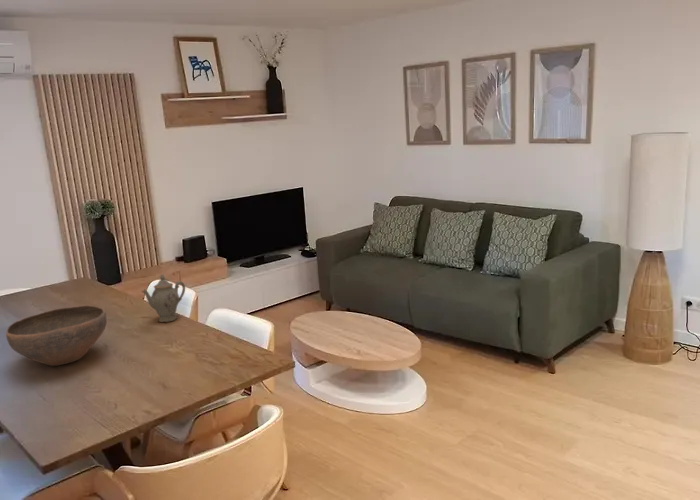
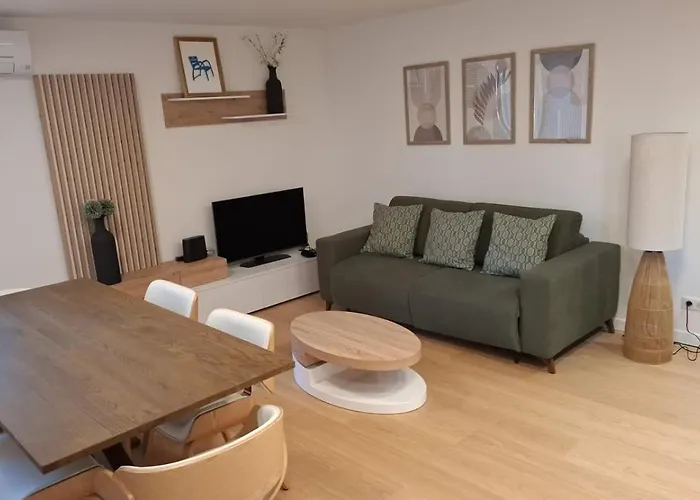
- chinaware [140,273,186,323]
- bowl [5,305,108,367]
